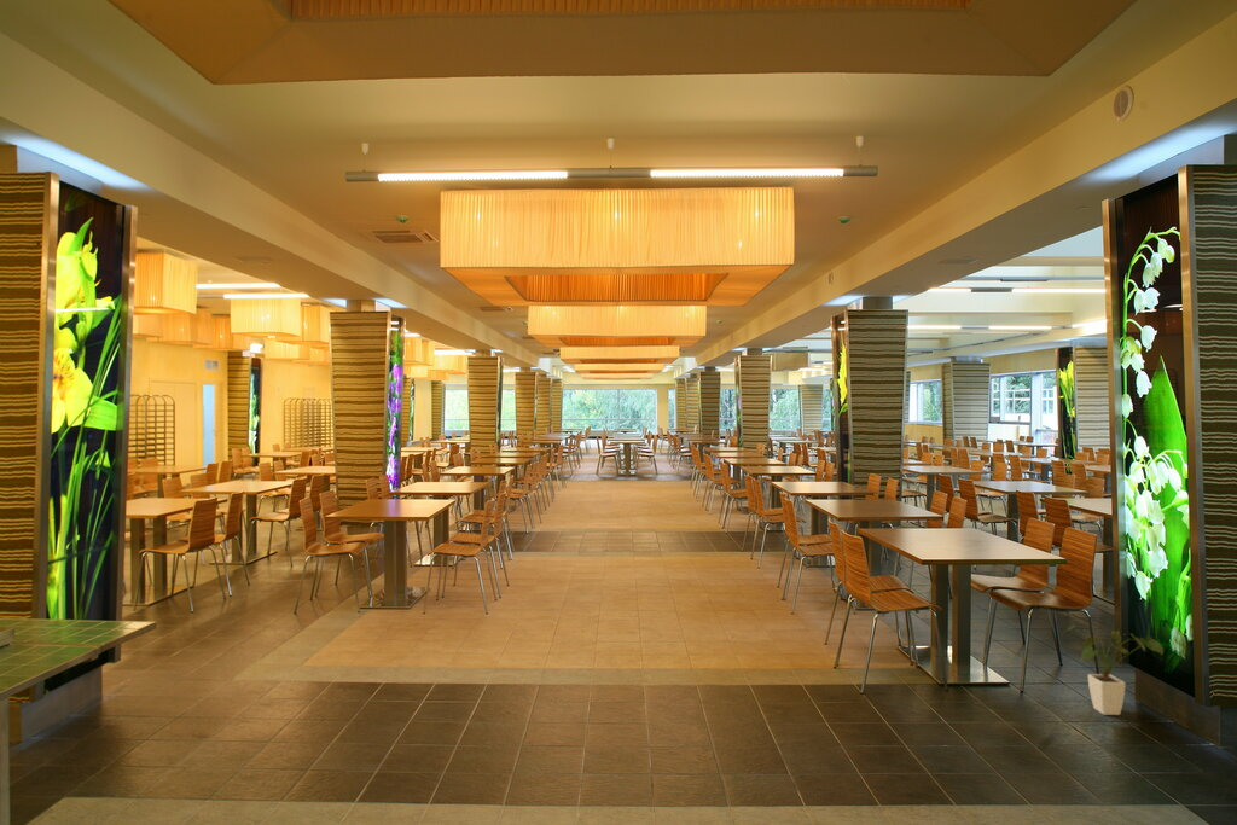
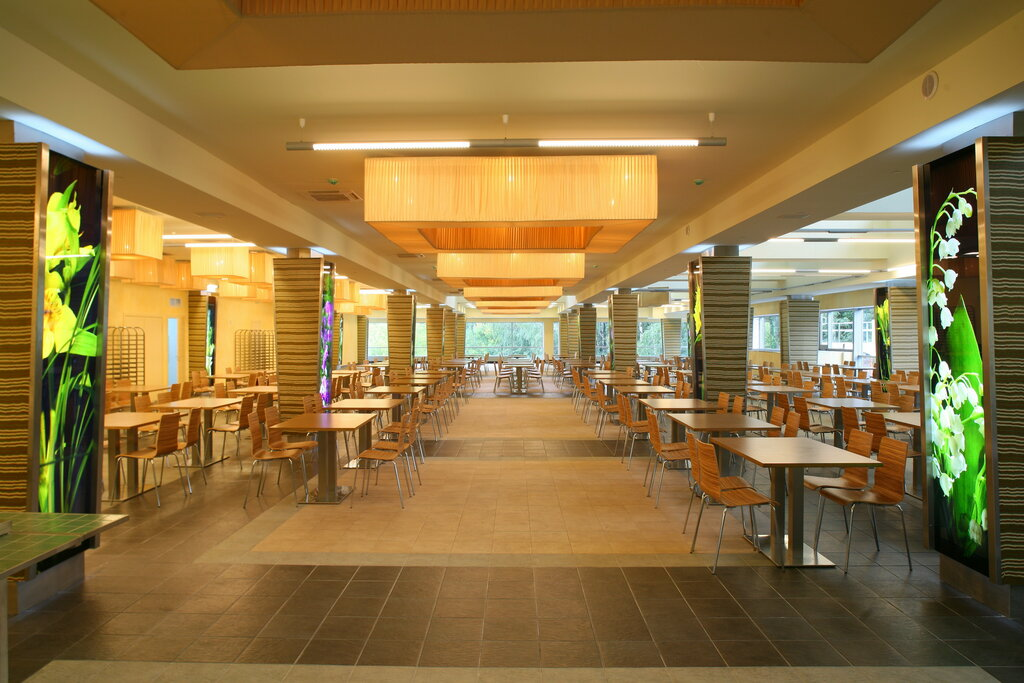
- house plant [1061,623,1165,716]
